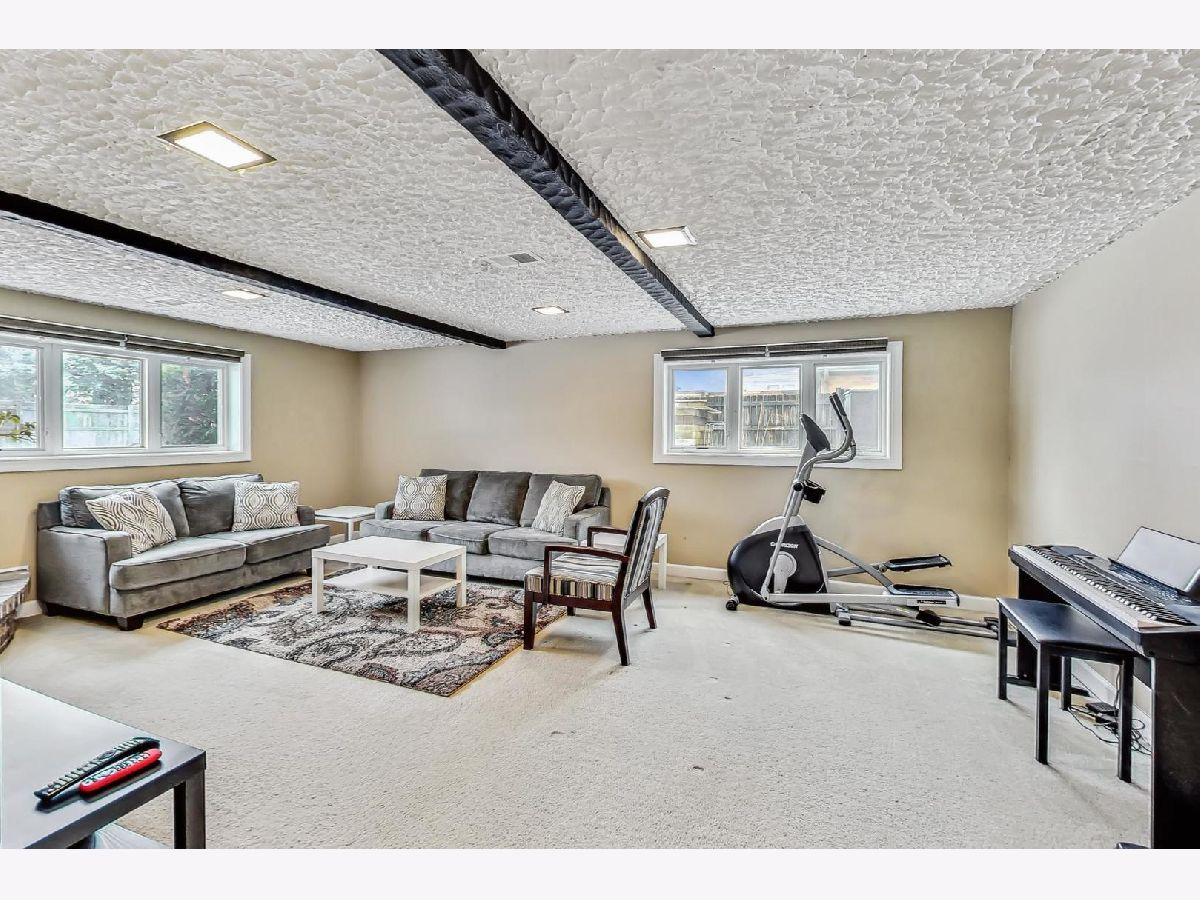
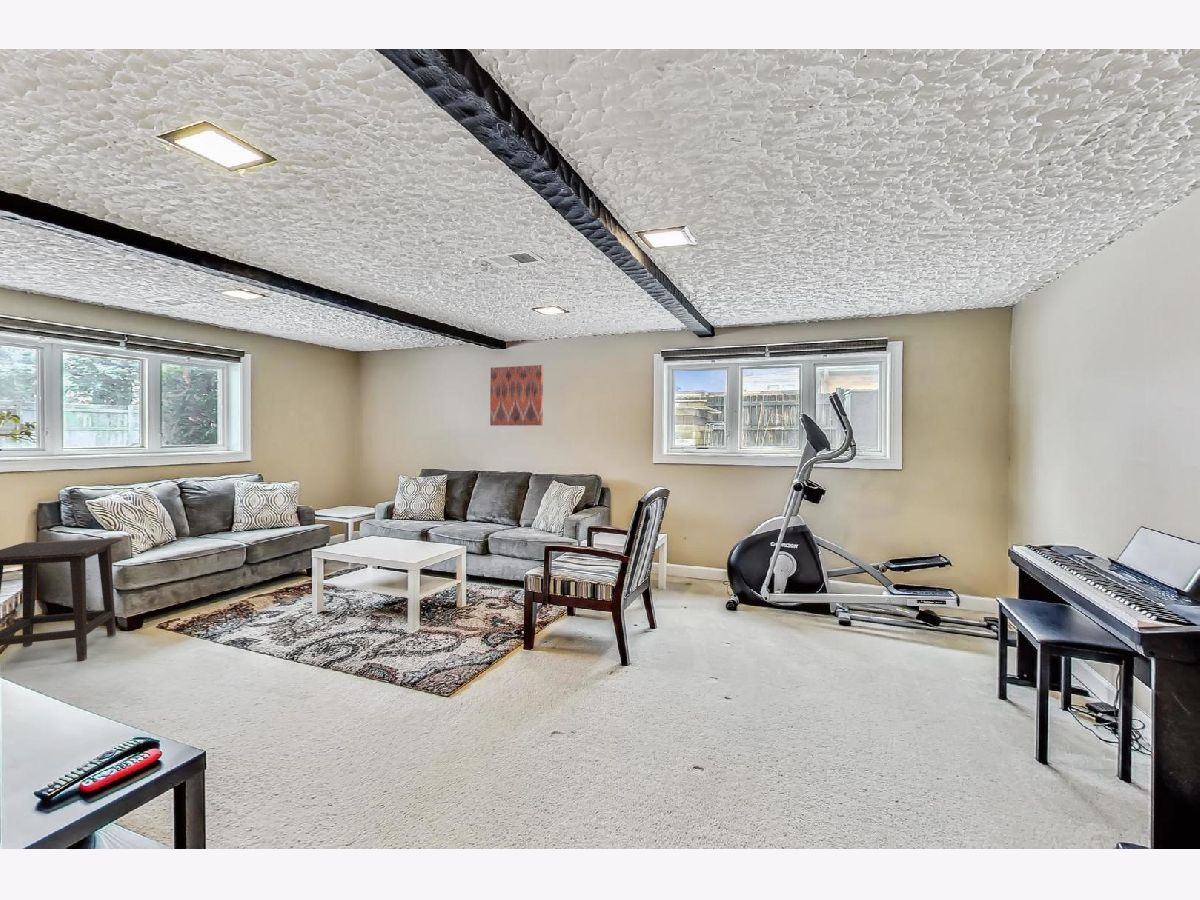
+ side table [0,537,123,662]
+ wall art [489,364,544,427]
